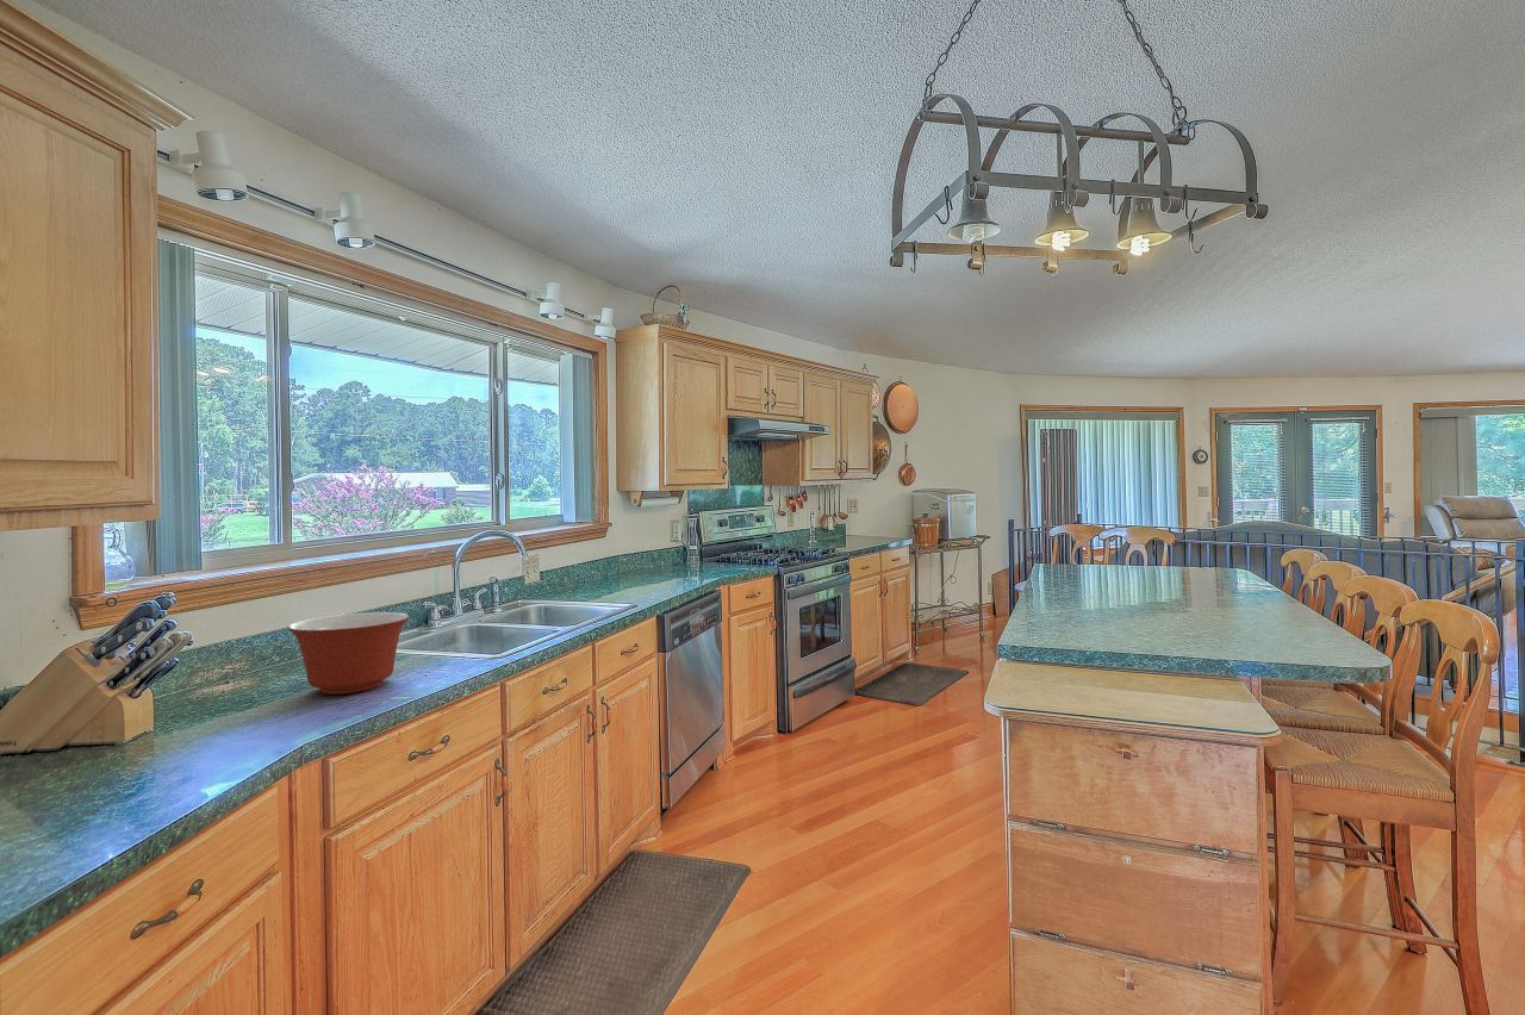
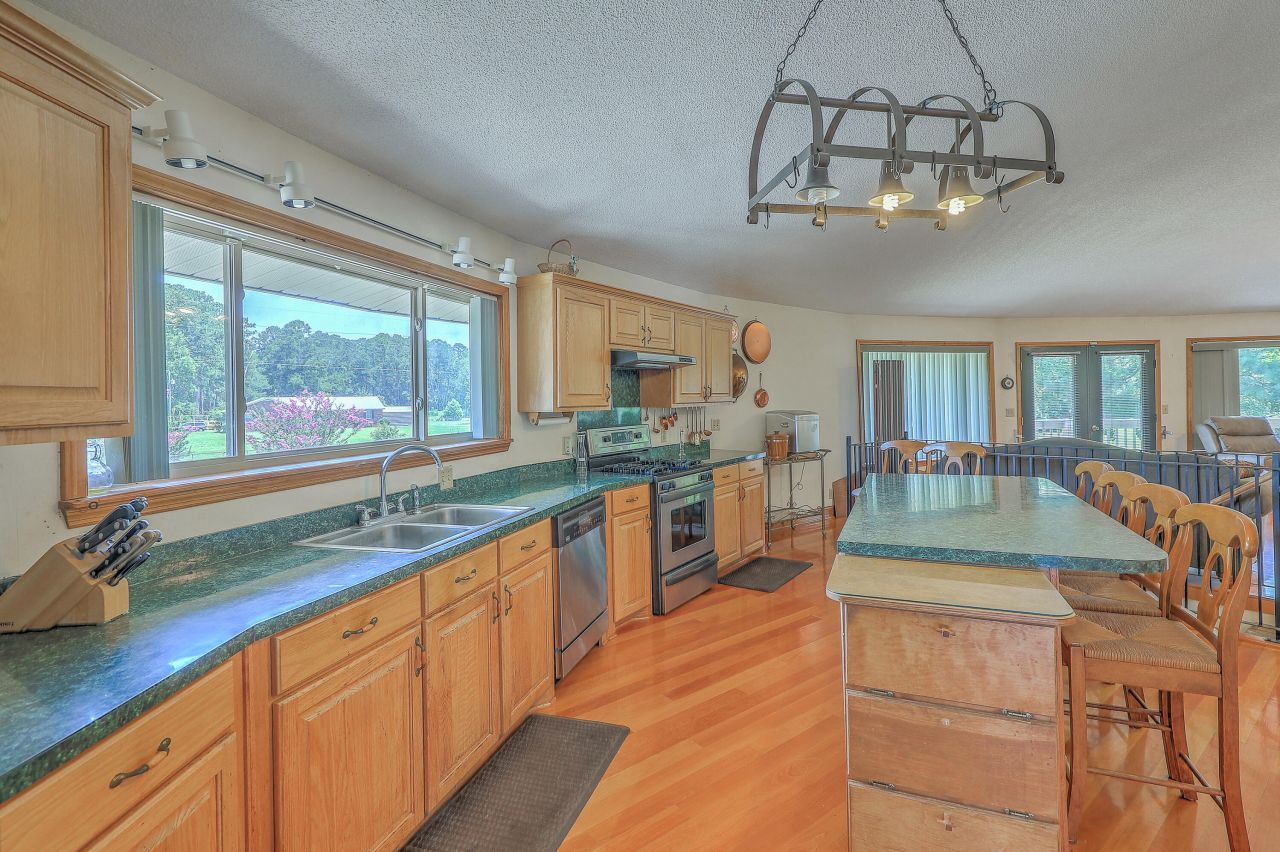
- mixing bowl [286,611,411,696]
